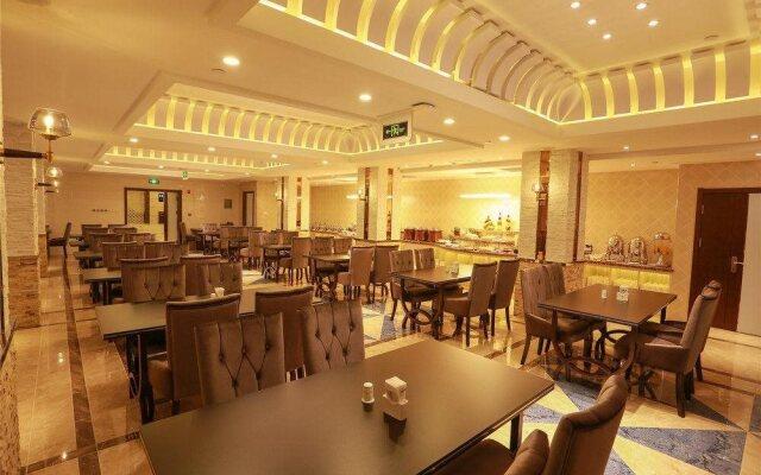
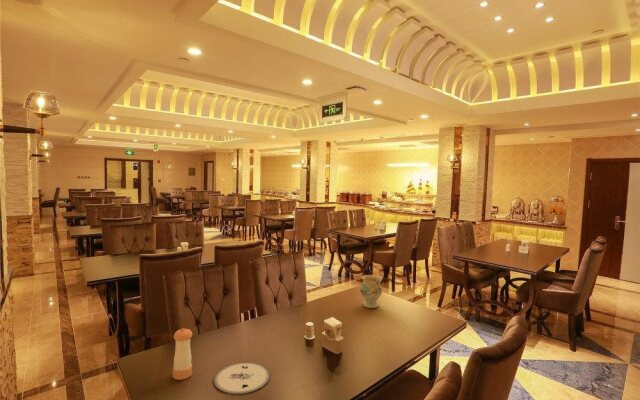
+ plate [213,361,271,395]
+ vase [359,274,384,309]
+ pepper shaker [172,327,193,381]
